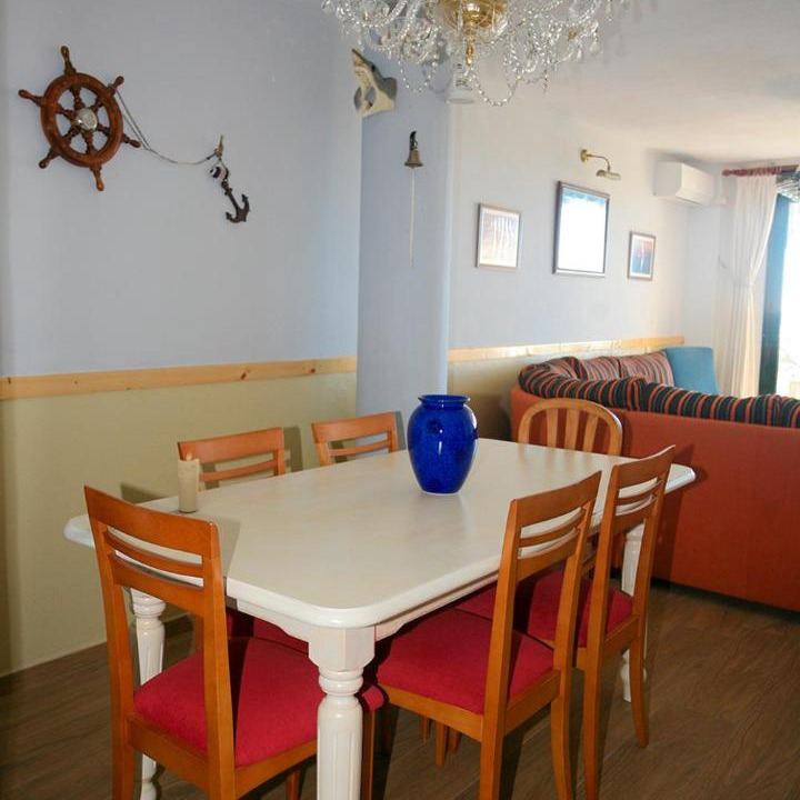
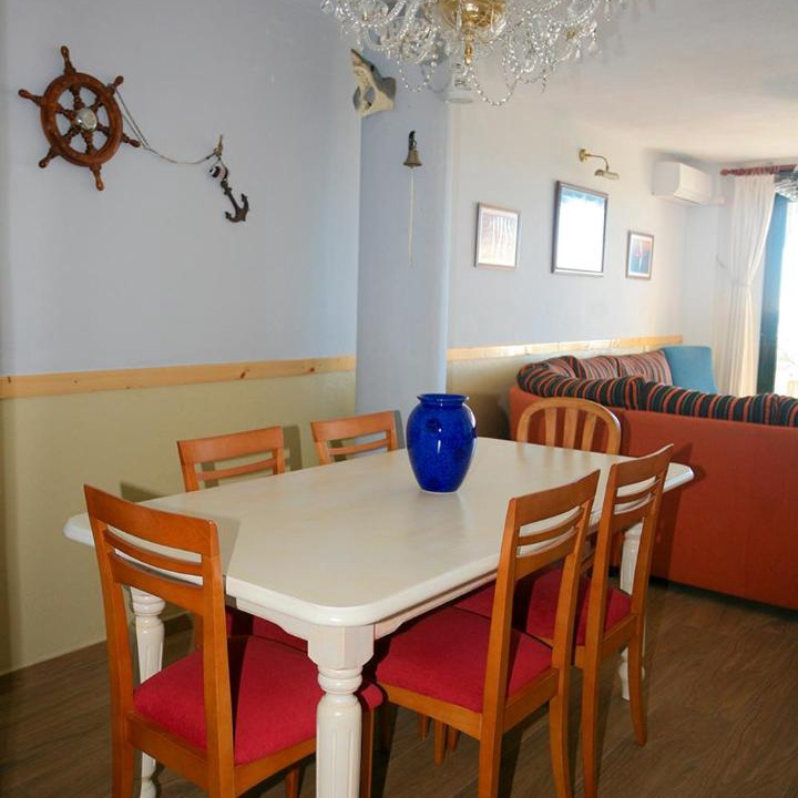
- candle [177,447,201,513]
